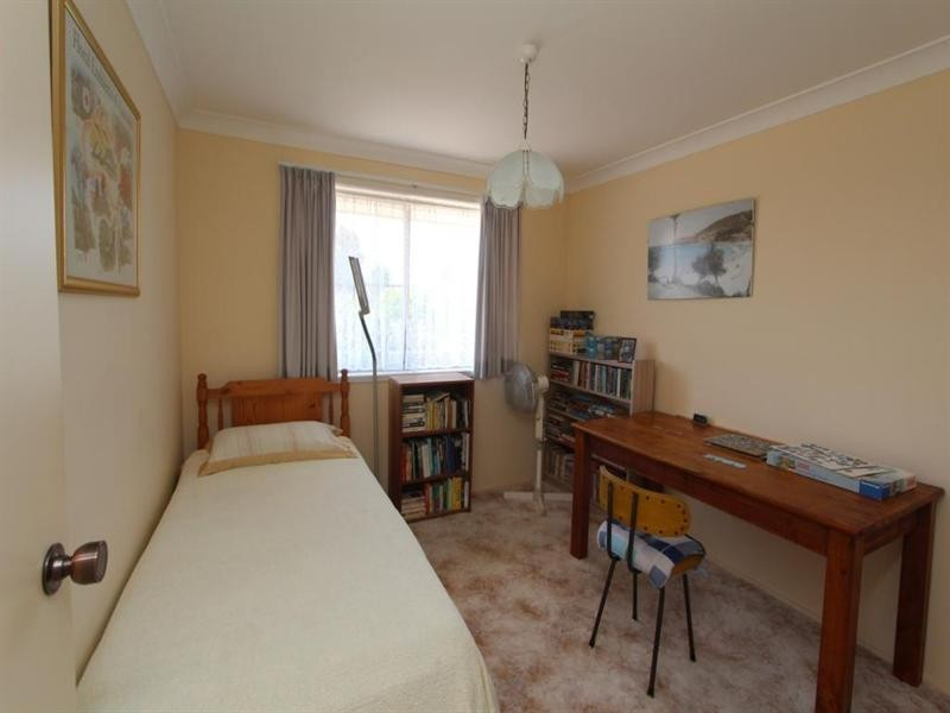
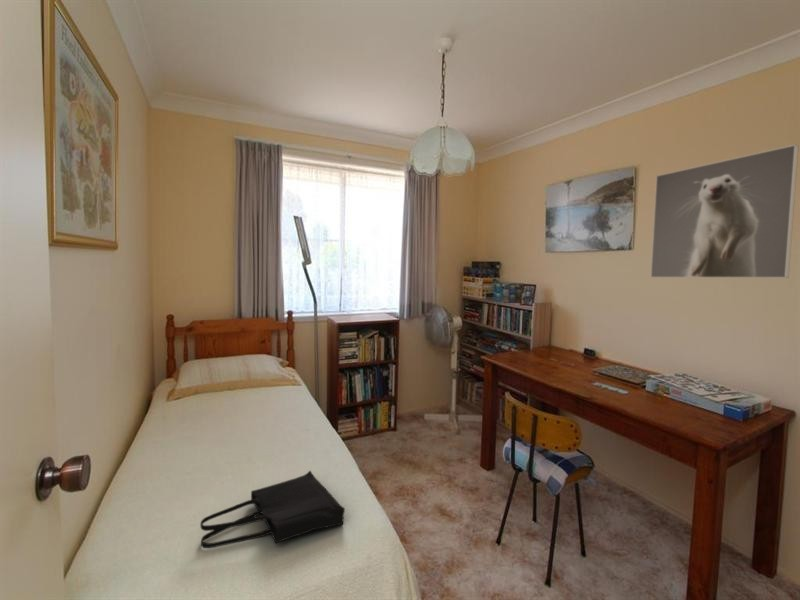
+ tote bag [199,470,346,549]
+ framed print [650,144,799,279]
